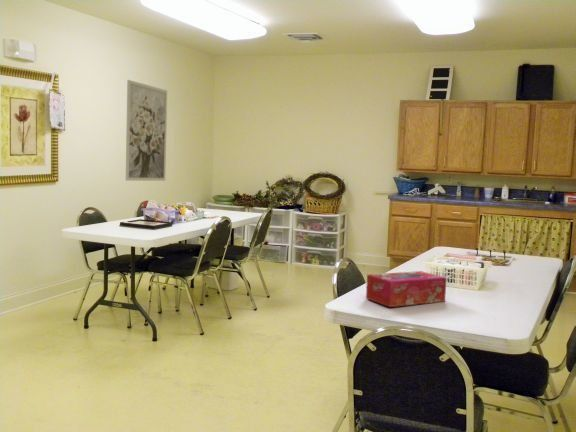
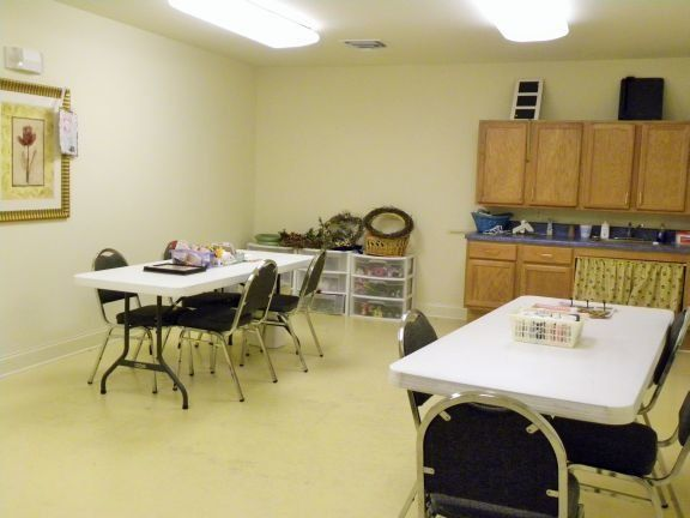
- wall art [125,79,168,182]
- tissue box [365,270,447,308]
